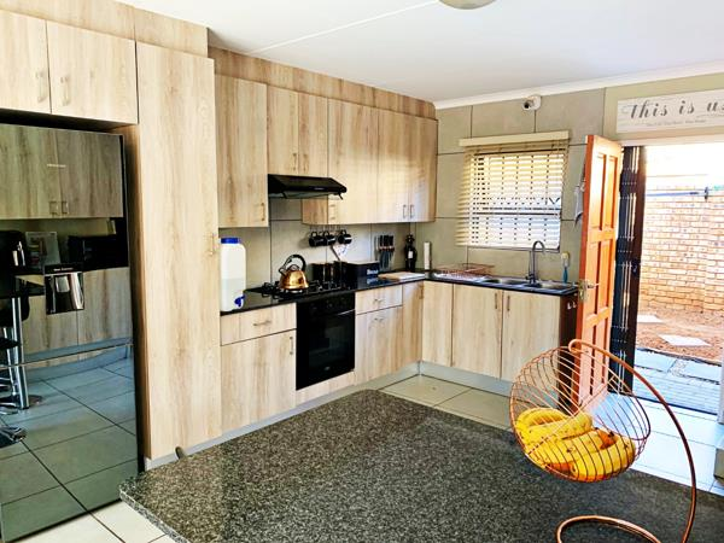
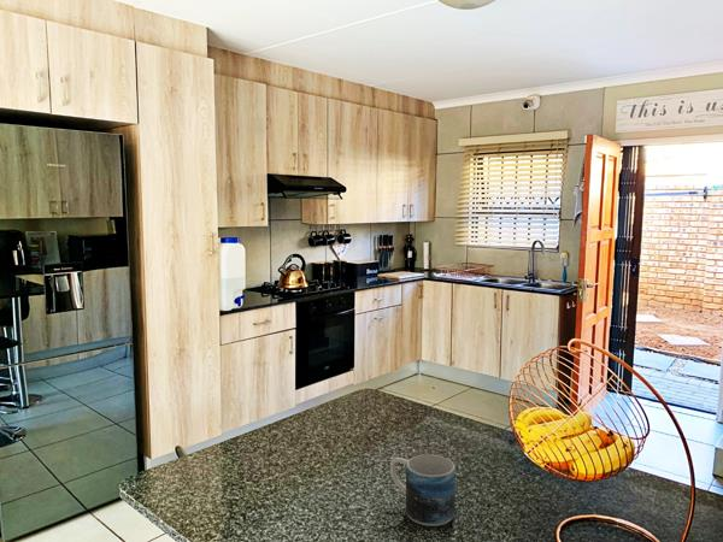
+ mug [389,454,457,528]
